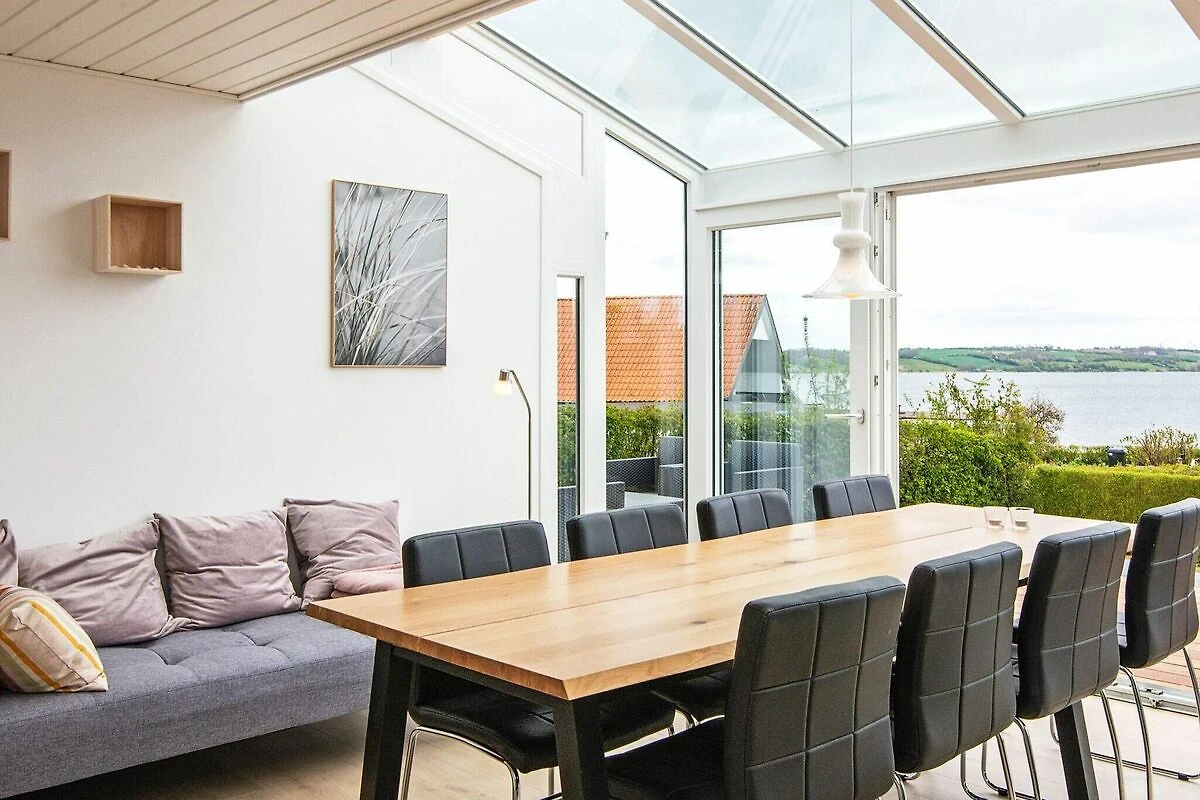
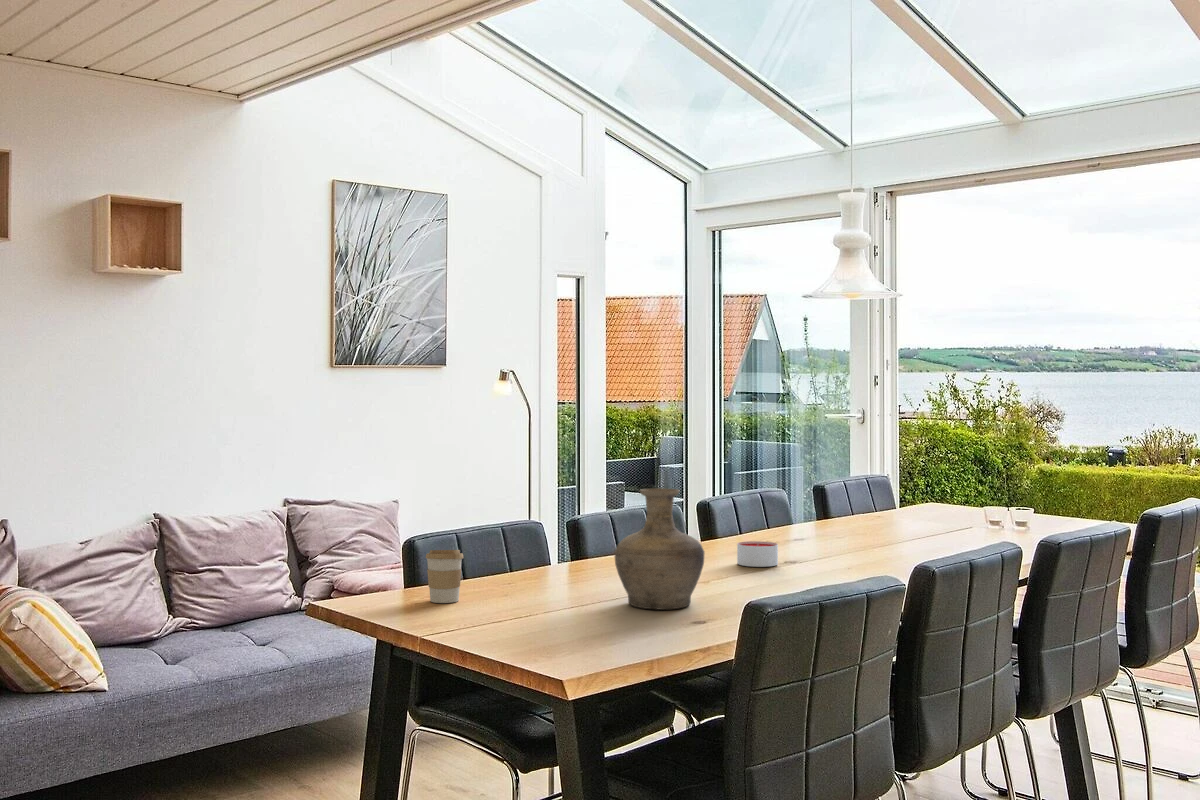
+ candle [736,540,779,568]
+ vase [614,487,706,611]
+ coffee cup [425,549,464,604]
